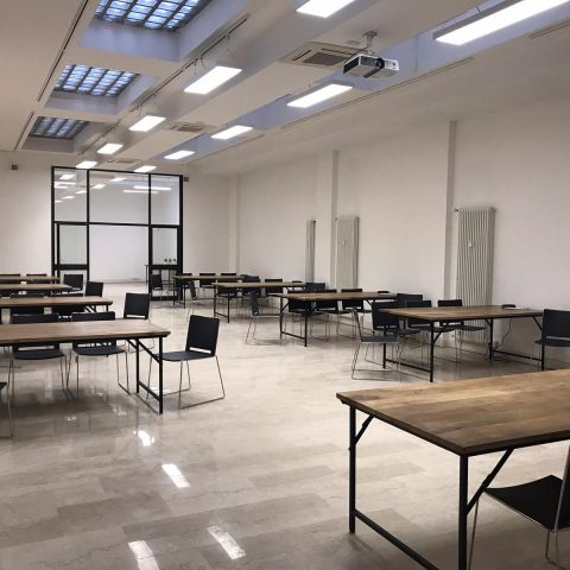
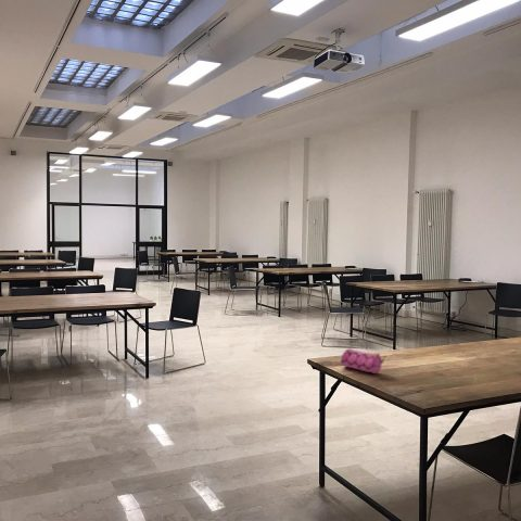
+ pencil case [340,347,385,374]
